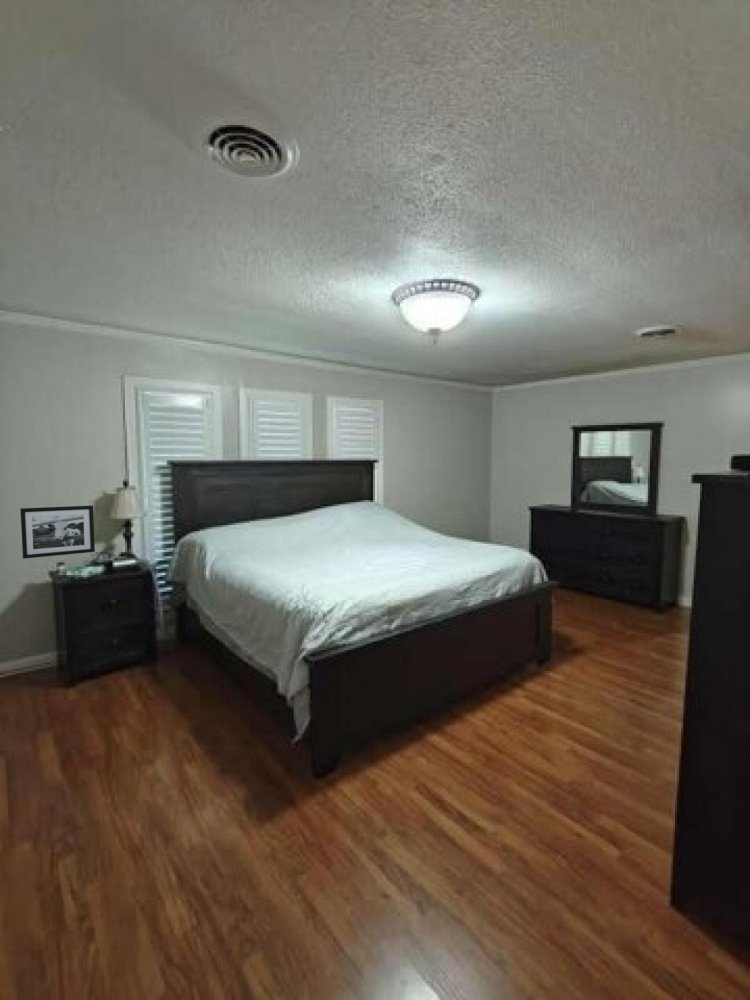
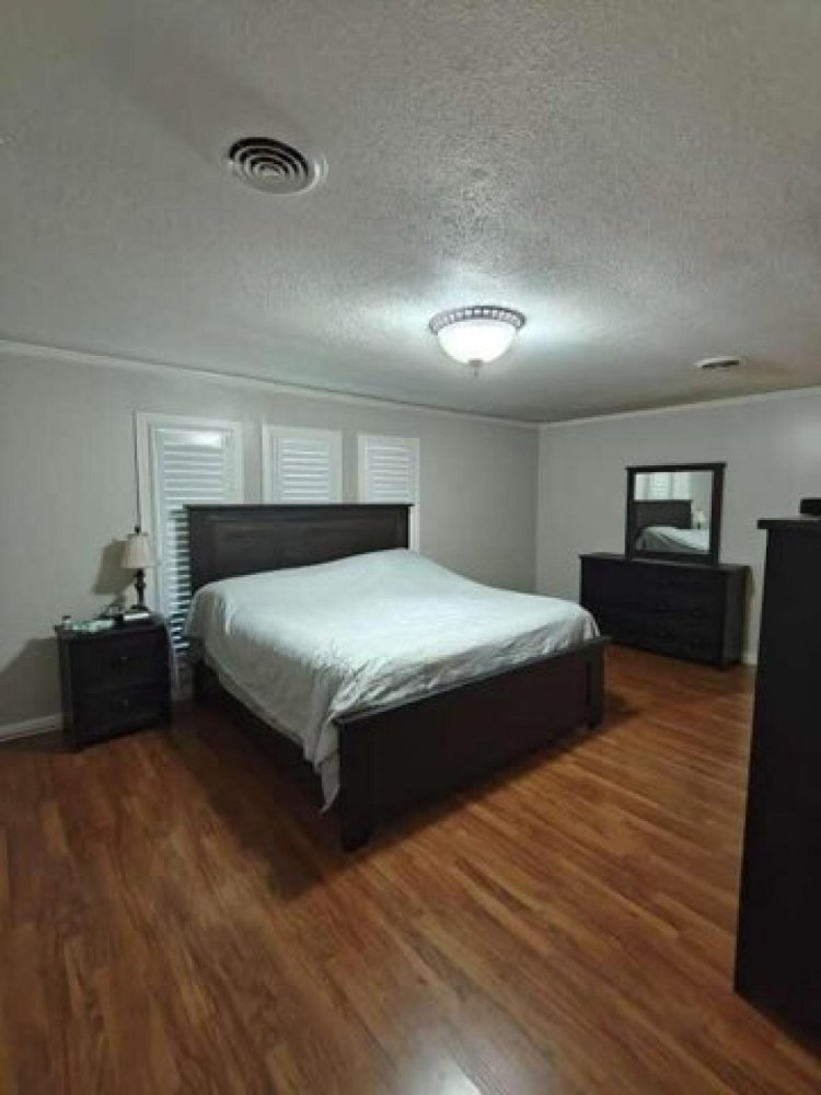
- picture frame [19,504,96,560]
